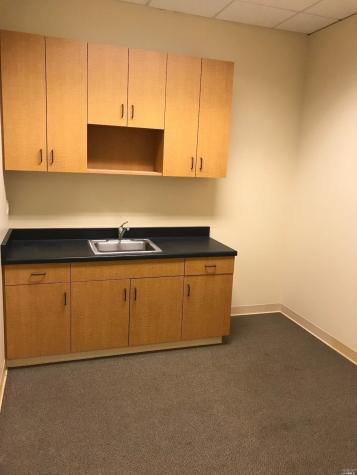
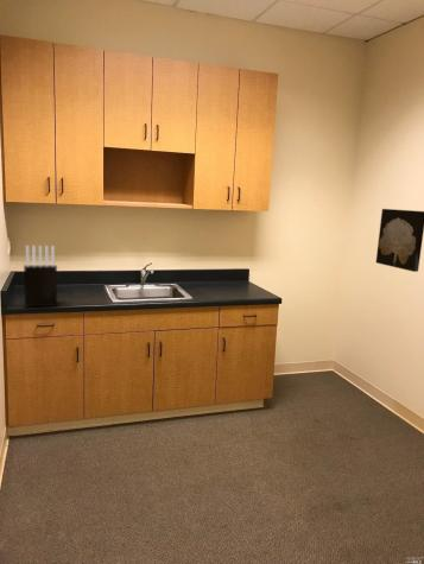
+ wall art [375,208,424,273]
+ knife block [23,245,58,309]
